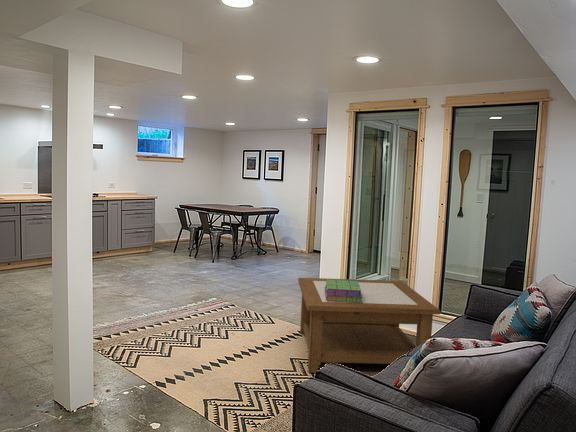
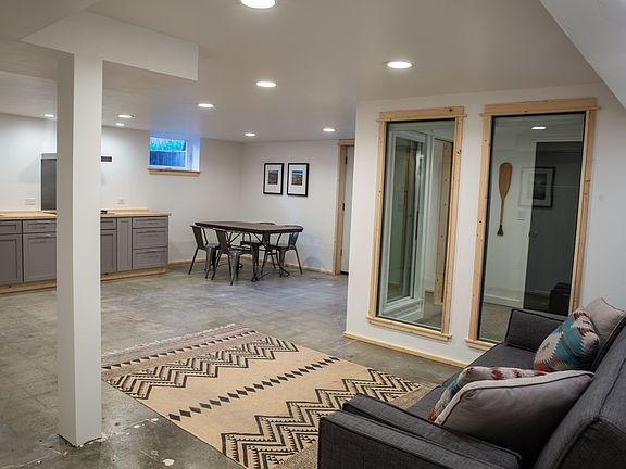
- coffee table [297,277,441,374]
- stack of books [325,280,363,303]
